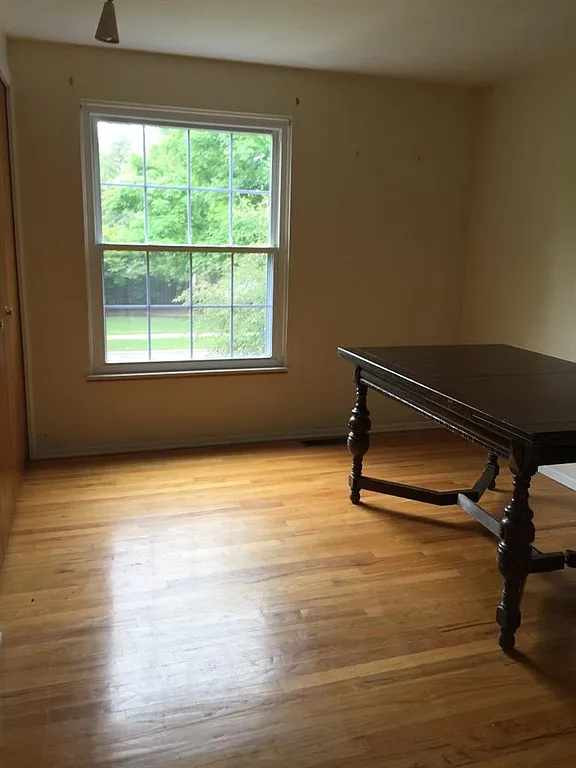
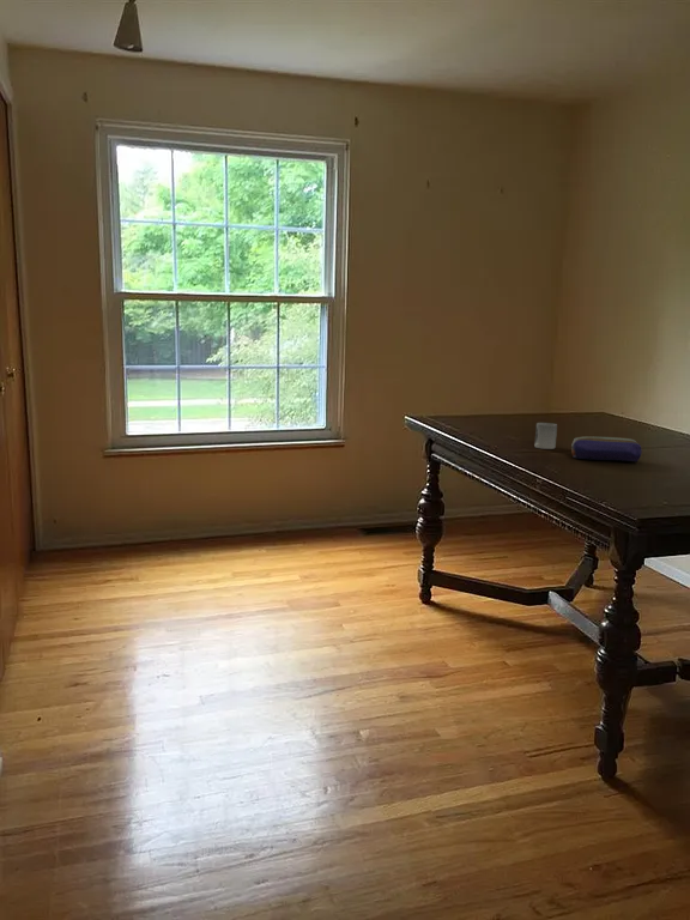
+ cup [534,422,558,450]
+ pencil case [570,435,643,462]
